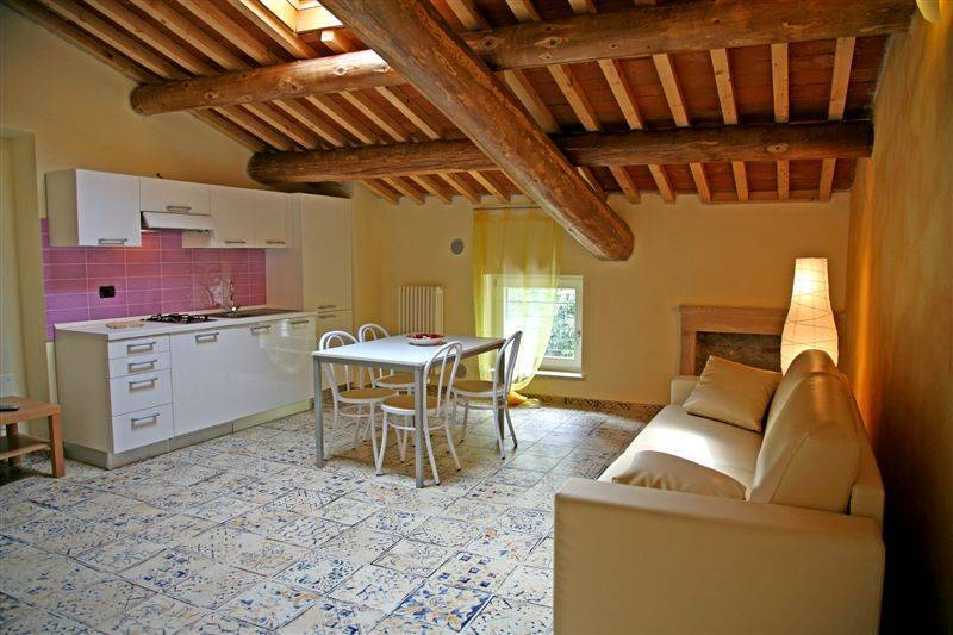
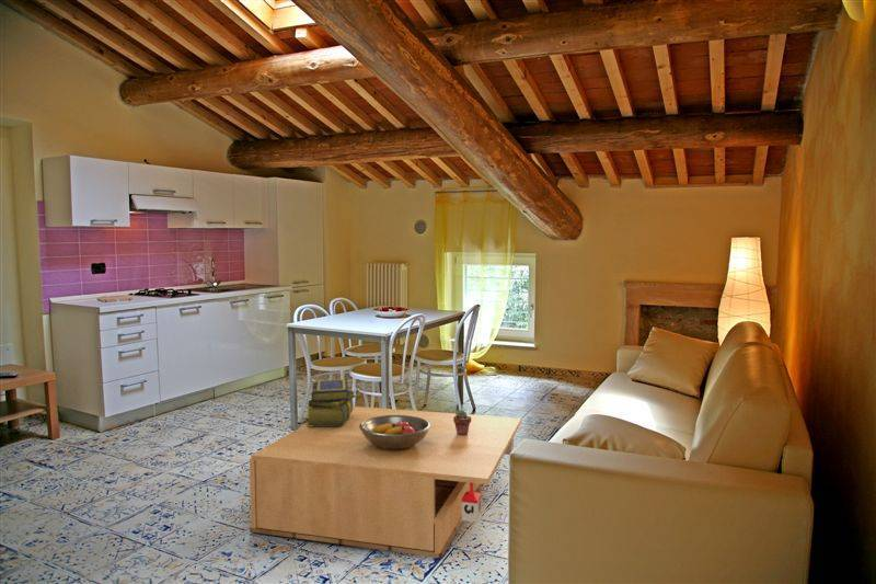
+ stack of books [306,378,357,426]
+ potted succulent [453,409,471,435]
+ coffee table [249,405,522,559]
+ fruit bowl [359,415,430,449]
